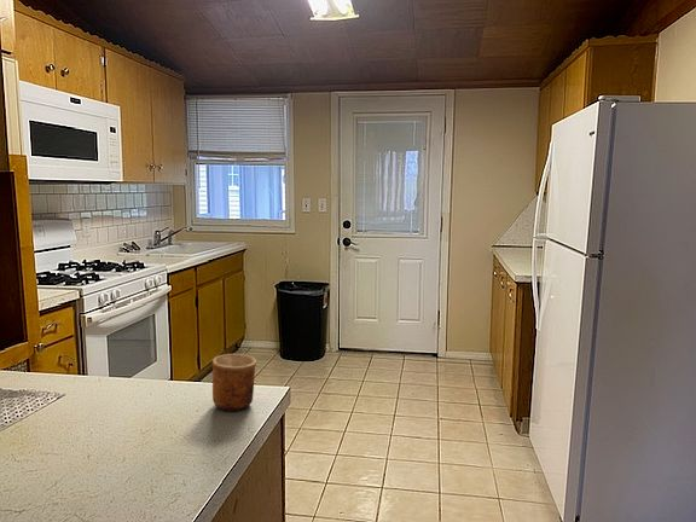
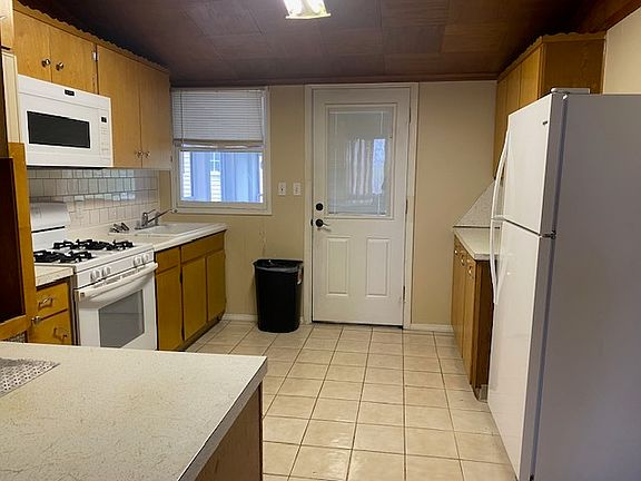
- cup [211,353,257,412]
